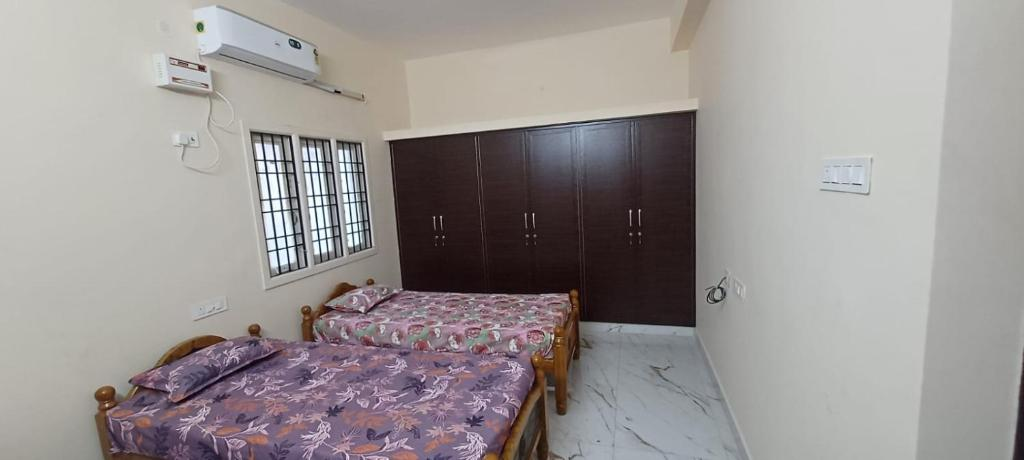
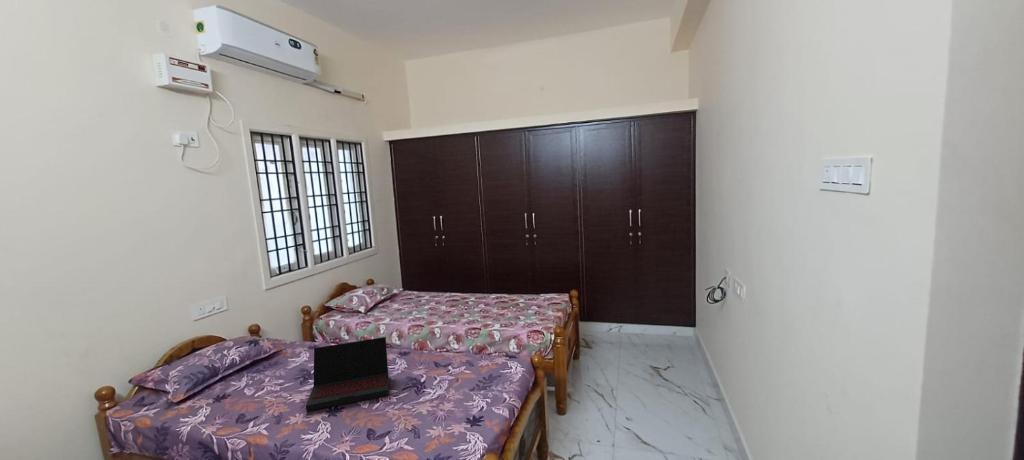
+ laptop [305,336,389,412]
